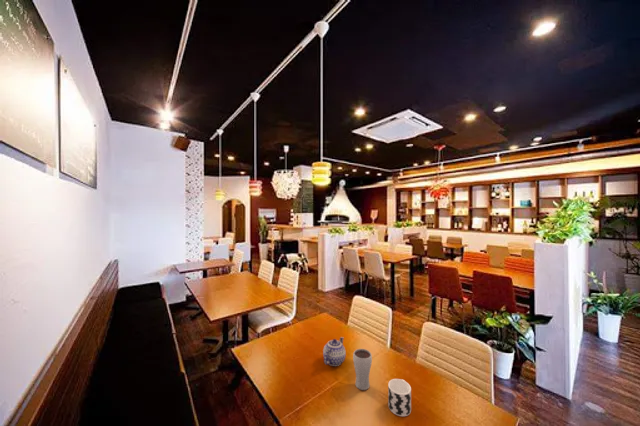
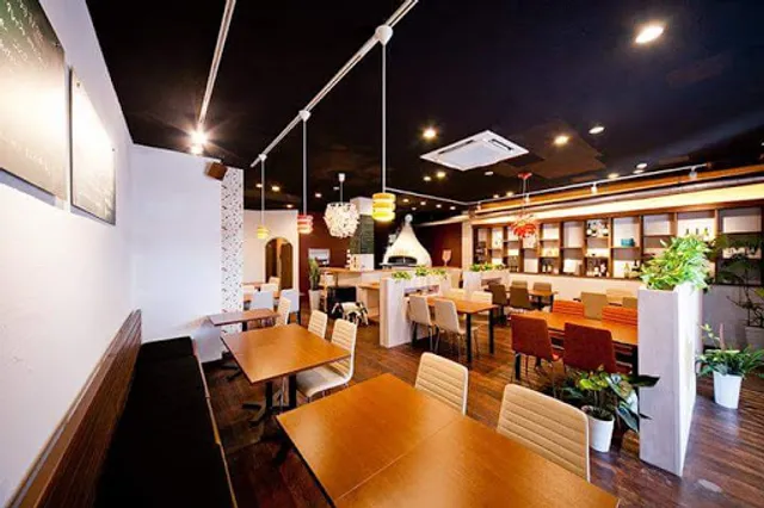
- teapot [322,336,347,367]
- drinking glass [352,348,373,391]
- cup [387,378,412,417]
